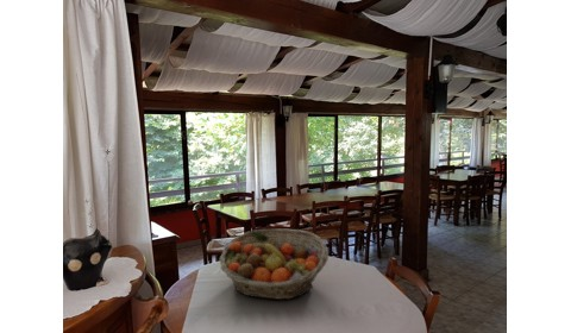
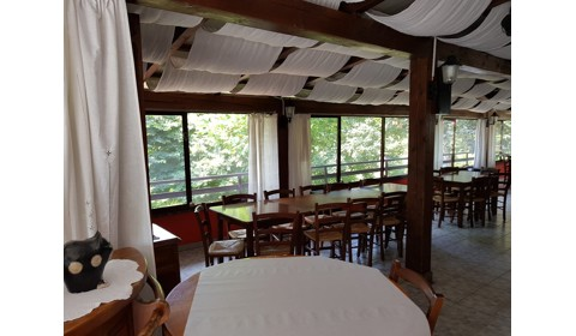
- fruit basket [218,228,330,301]
